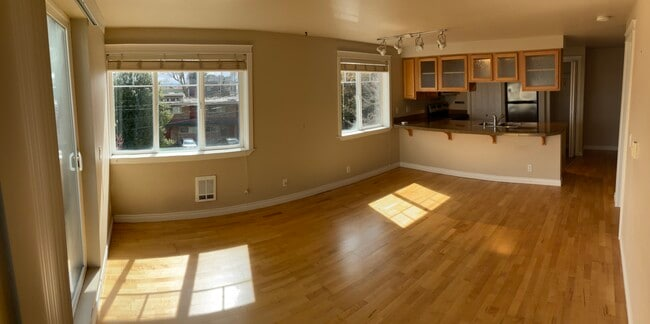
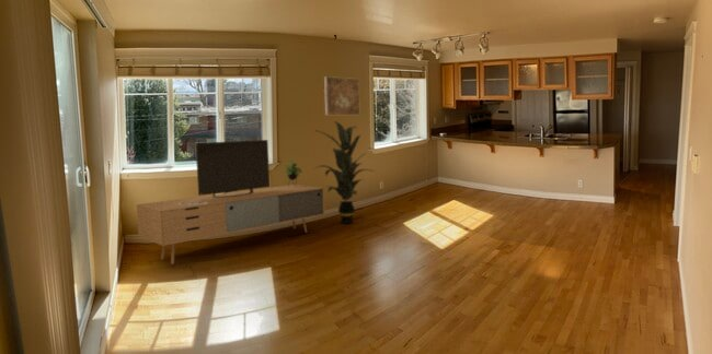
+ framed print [323,75,360,116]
+ indoor plant [314,120,376,225]
+ media console [136,139,326,266]
